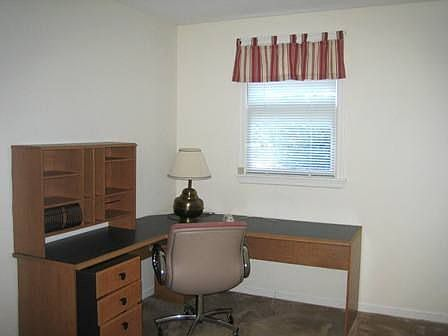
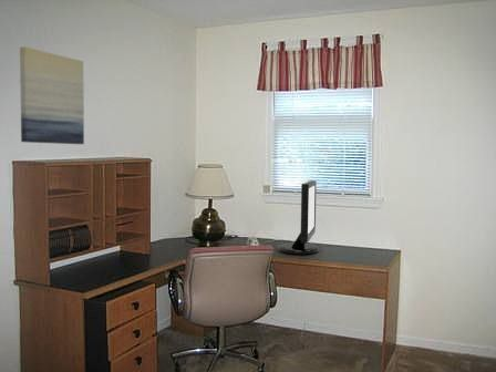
+ monitor [277,179,320,255]
+ wall art [19,45,85,145]
